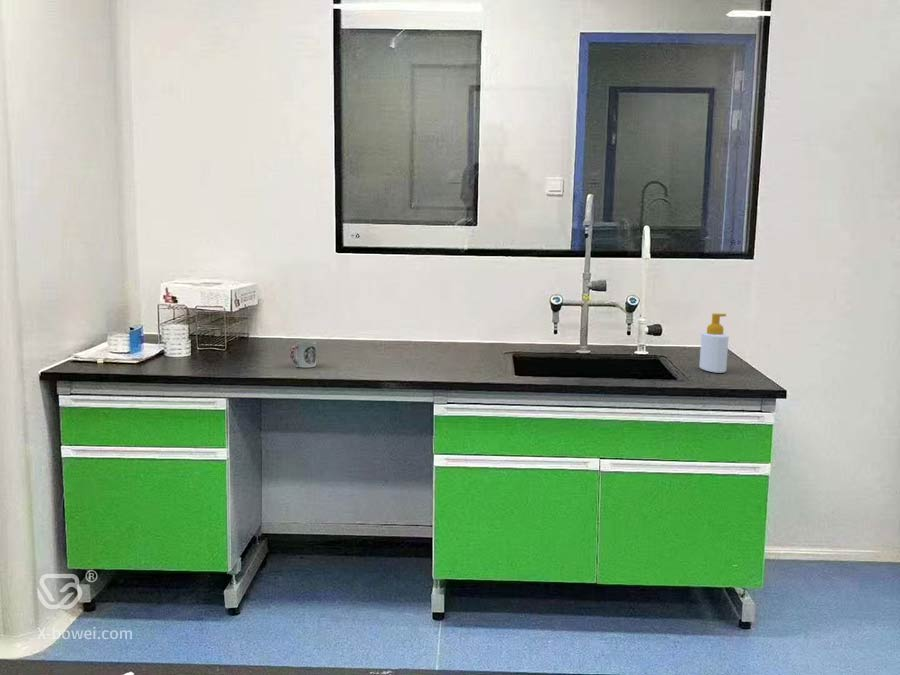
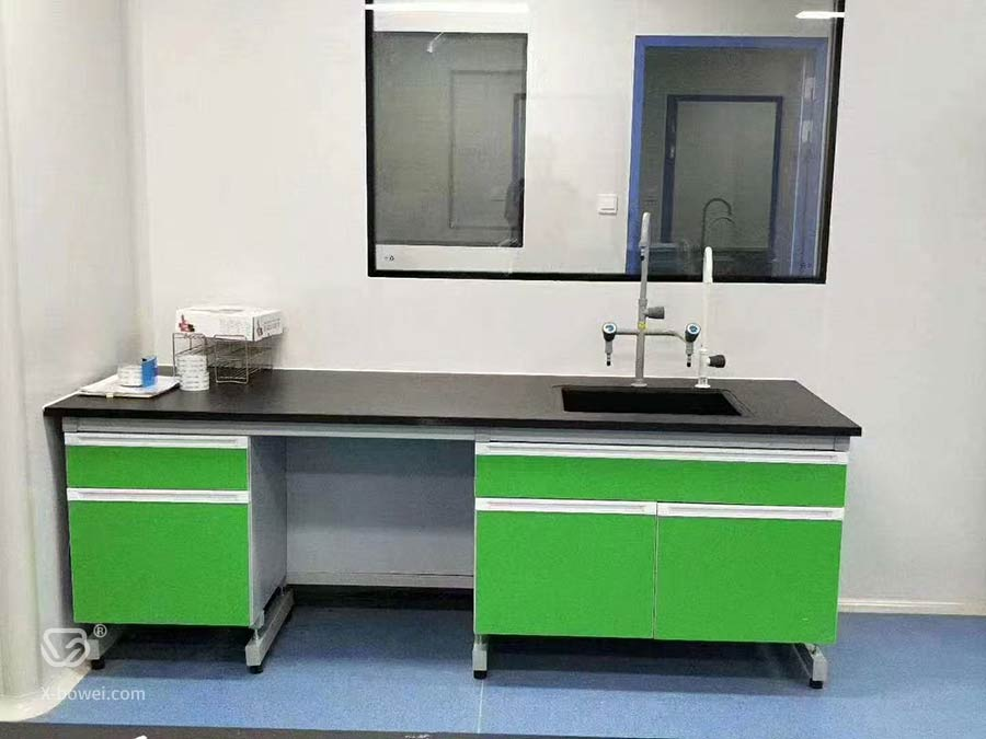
- cup [289,341,317,369]
- soap bottle [698,313,729,374]
